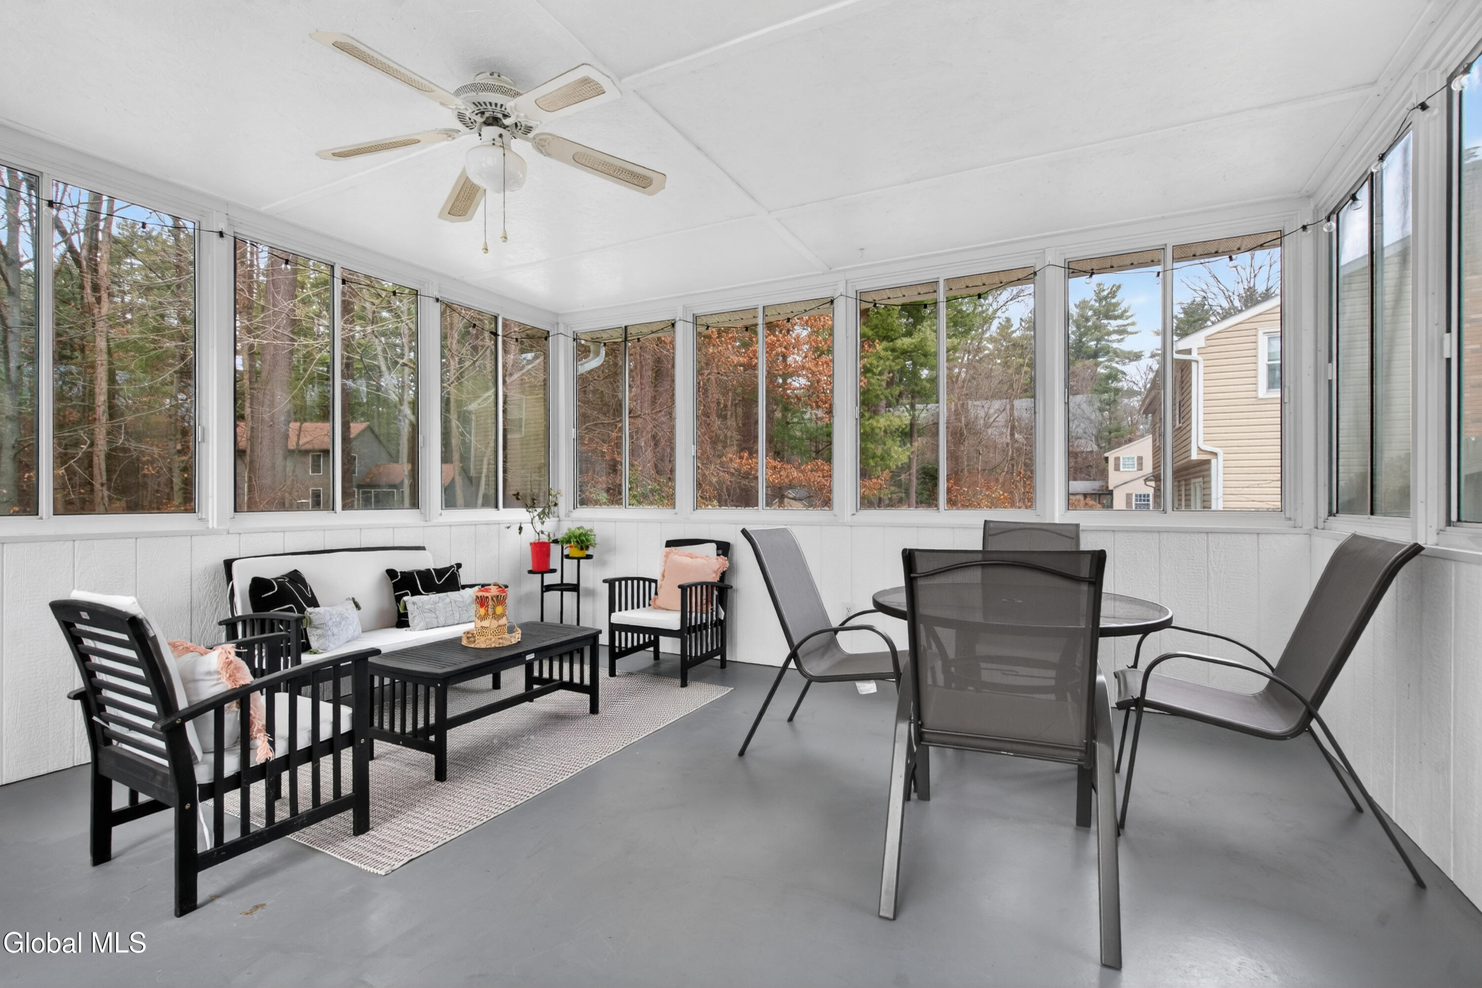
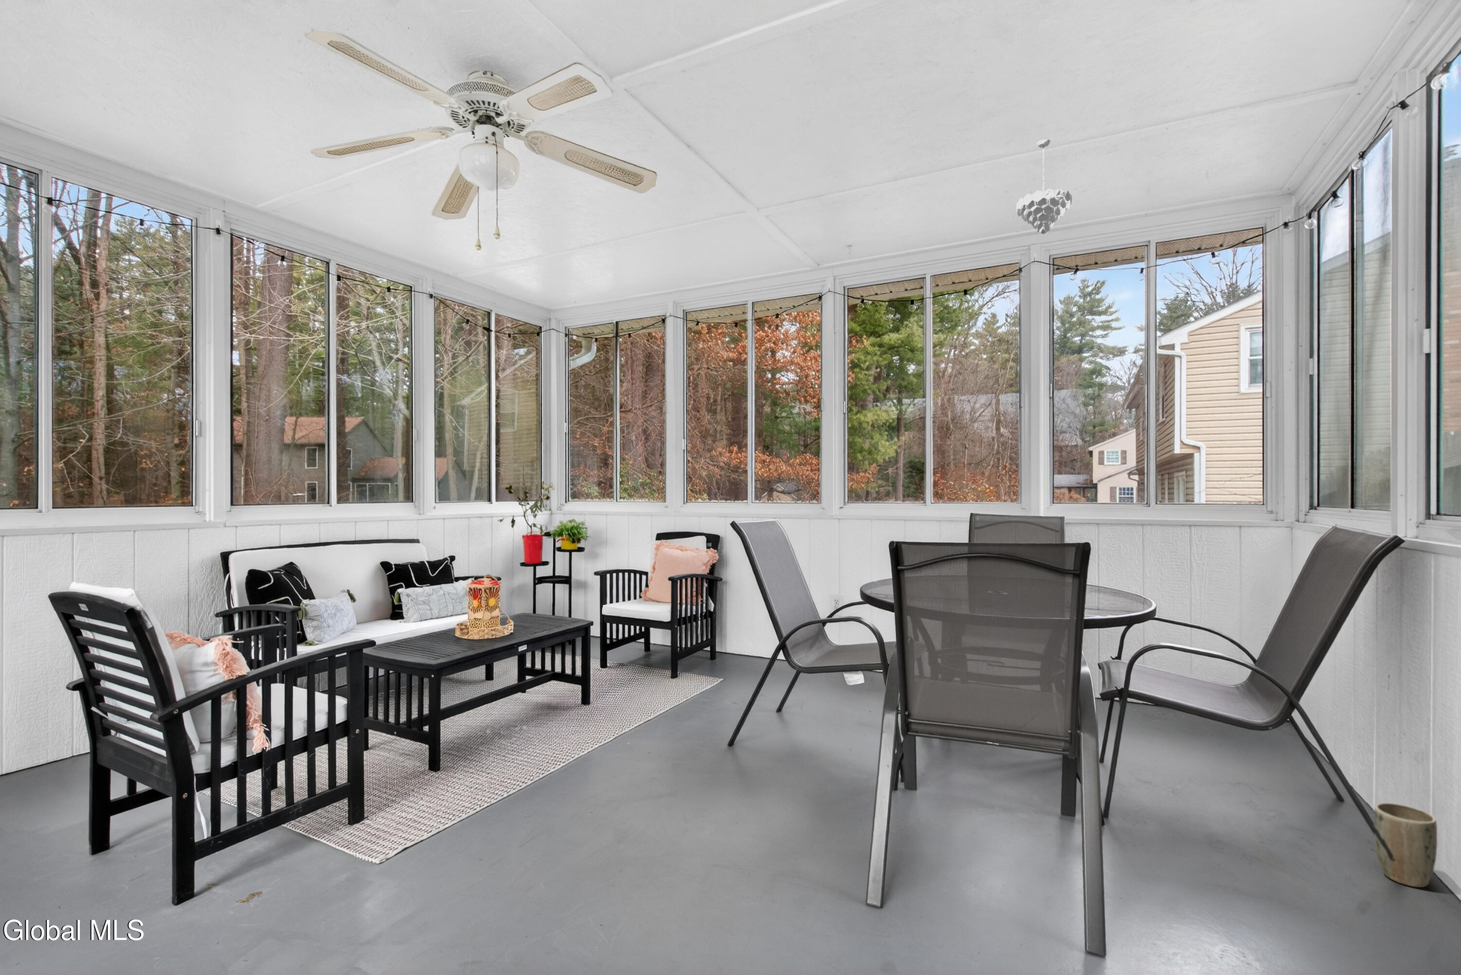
+ pendant light [1016,139,1073,235]
+ plant pot [1374,802,1438,888]
